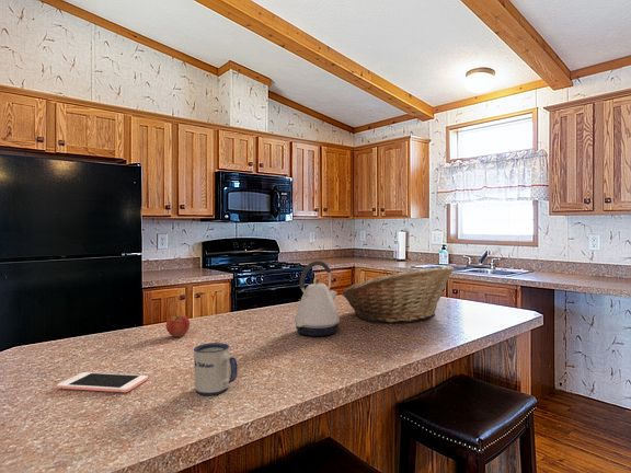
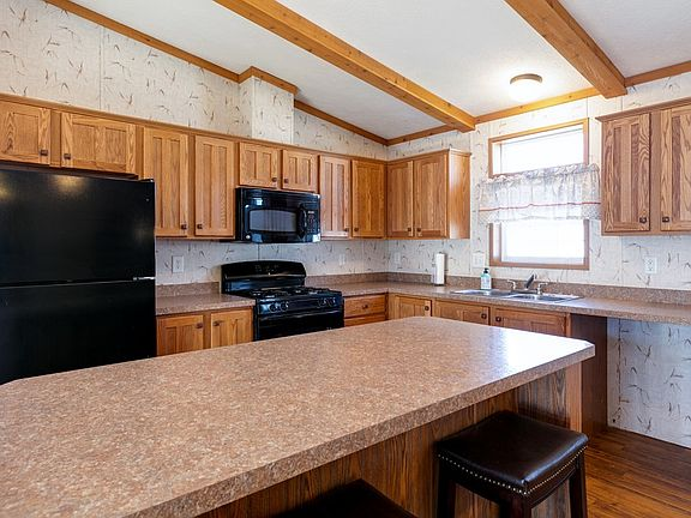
- cell phone [56,371,149,393]
- kettle [294,259,341,337]
- apple [165,314,191,338]
- fruit basket [341,265,455,323]
- mug [193,342,239,396]
